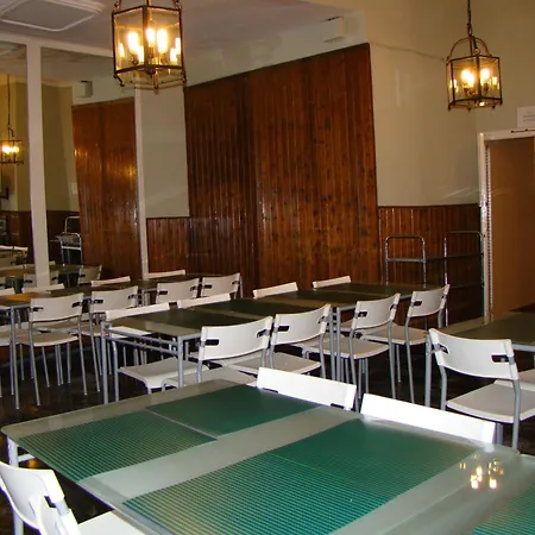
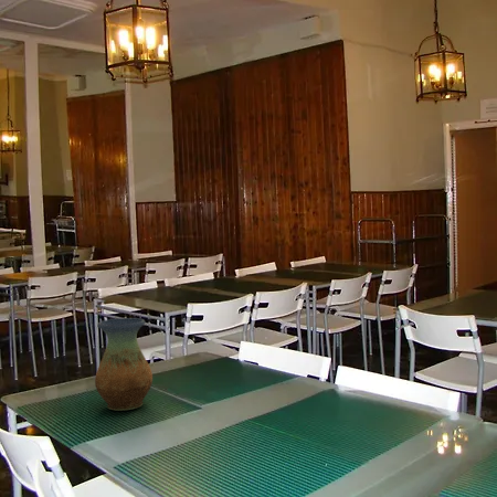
+ vase [94,317,154,412]
